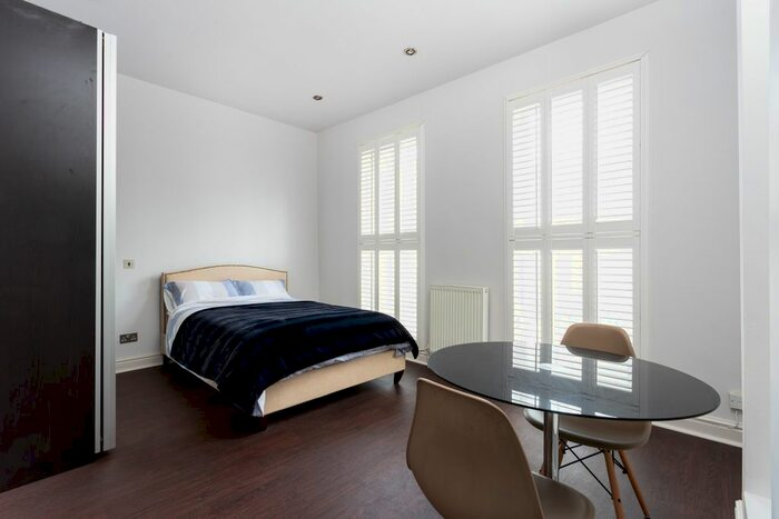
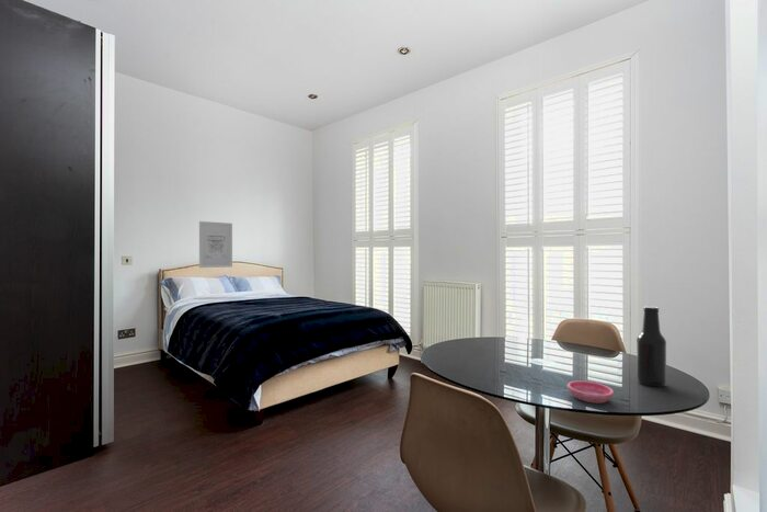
+ wall art [198,220,233,269]
+ saucer [566,379,615,405]
+ beer bottle [636,306,667,388]
